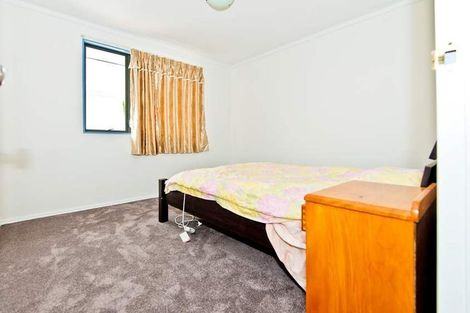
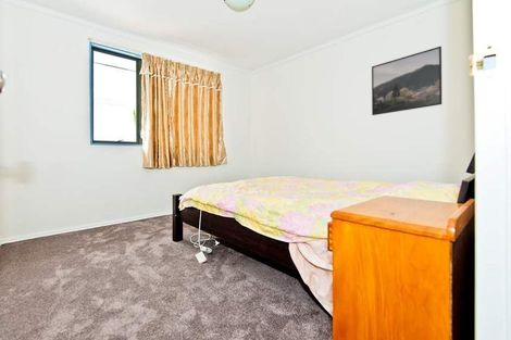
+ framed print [371,46,443,116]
